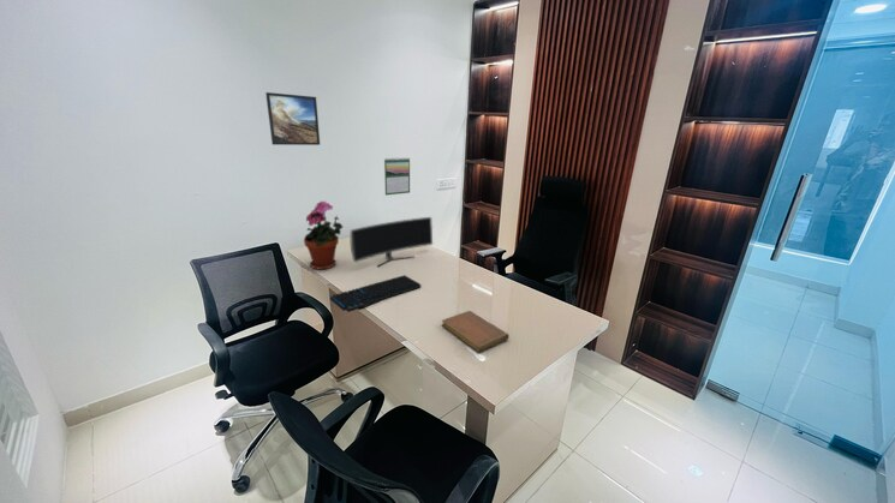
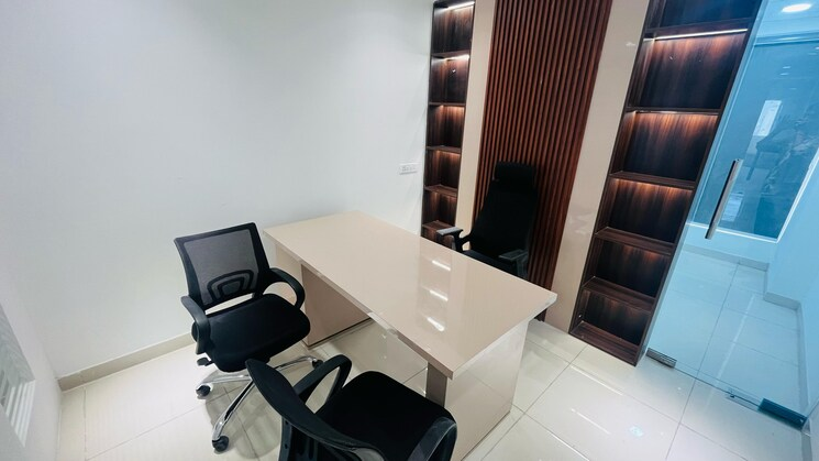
- notebook [441,310,511,354]
- monitor [350,216,434,268]
- calendar [383,156,411,196]
- keyboard [329,274,422,313]
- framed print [264,91,321,146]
- potted plant [303,199,344,271]
